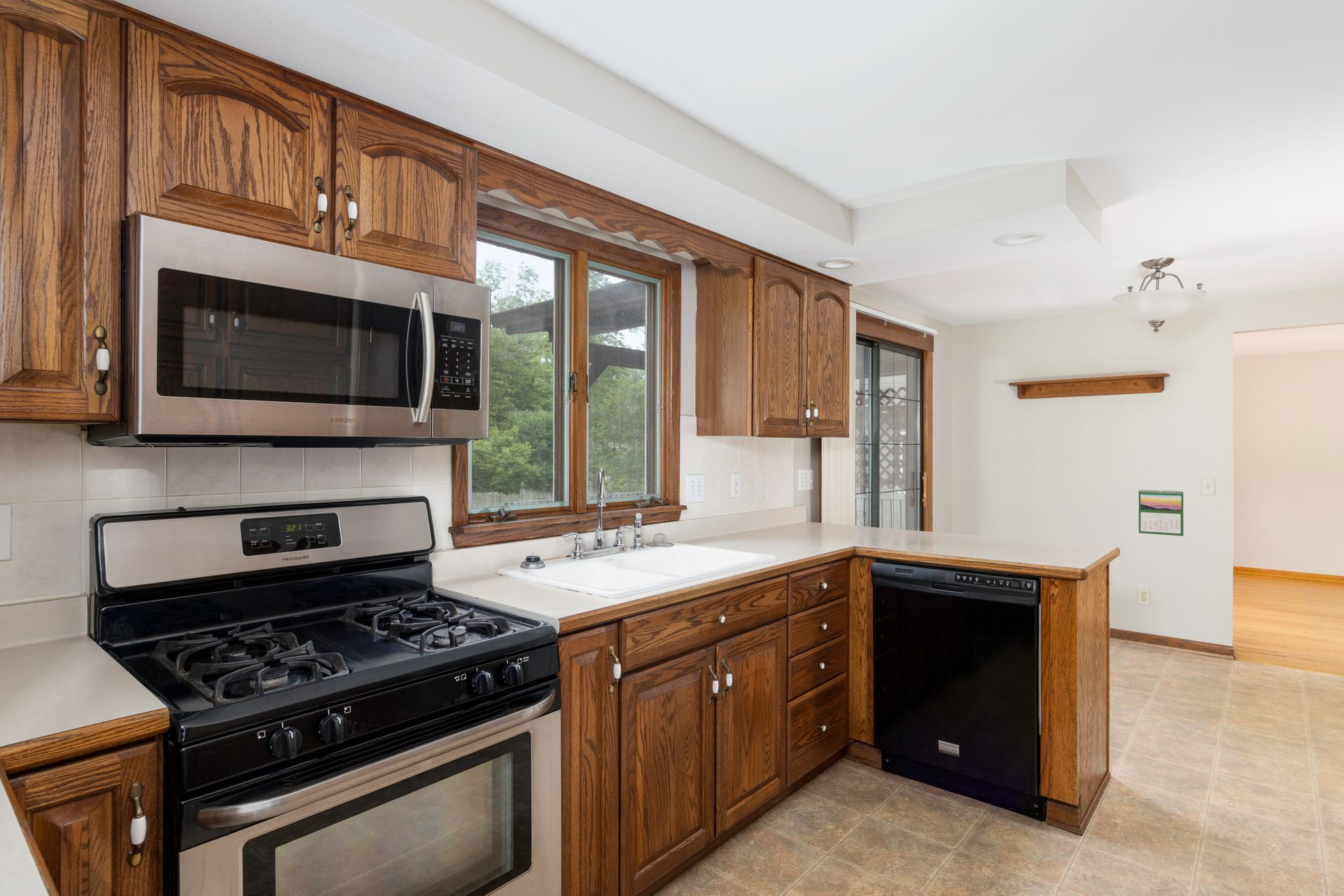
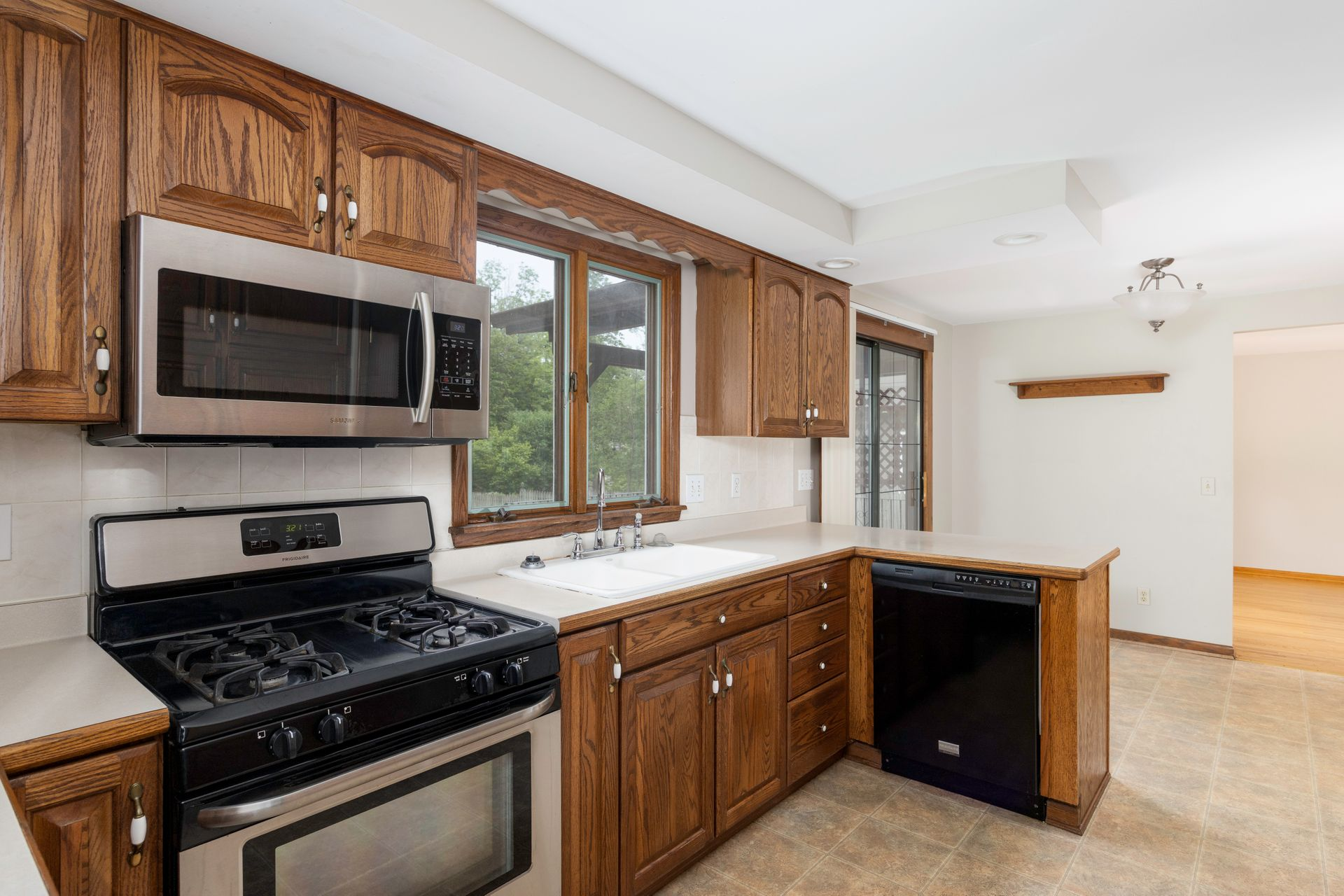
- calendar [1138,489,1184,537]
